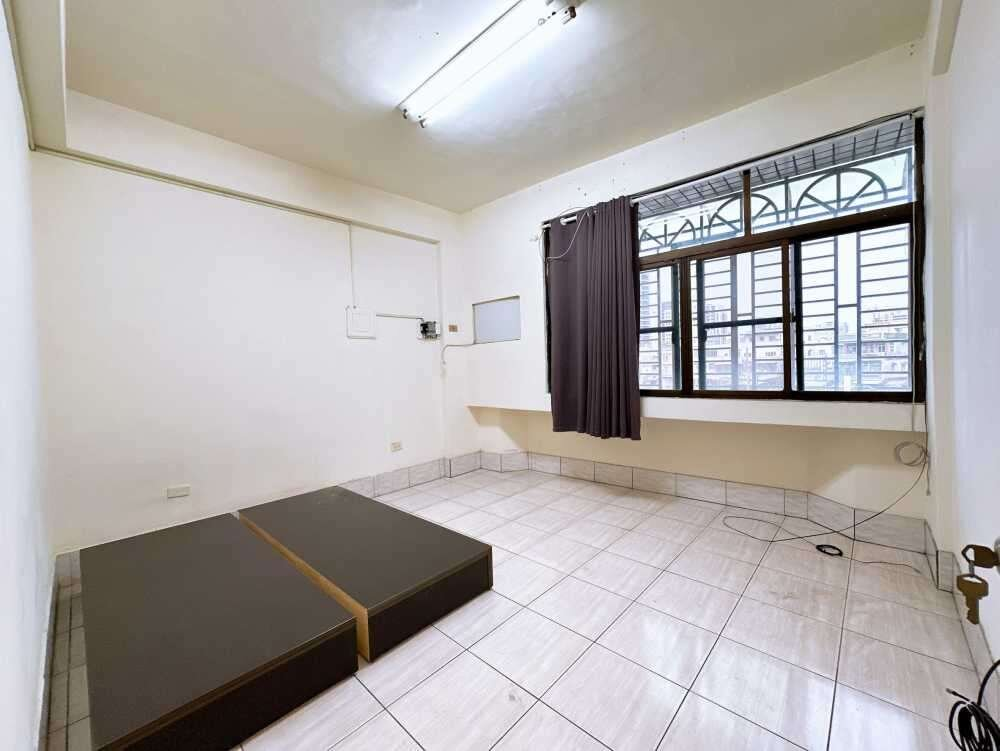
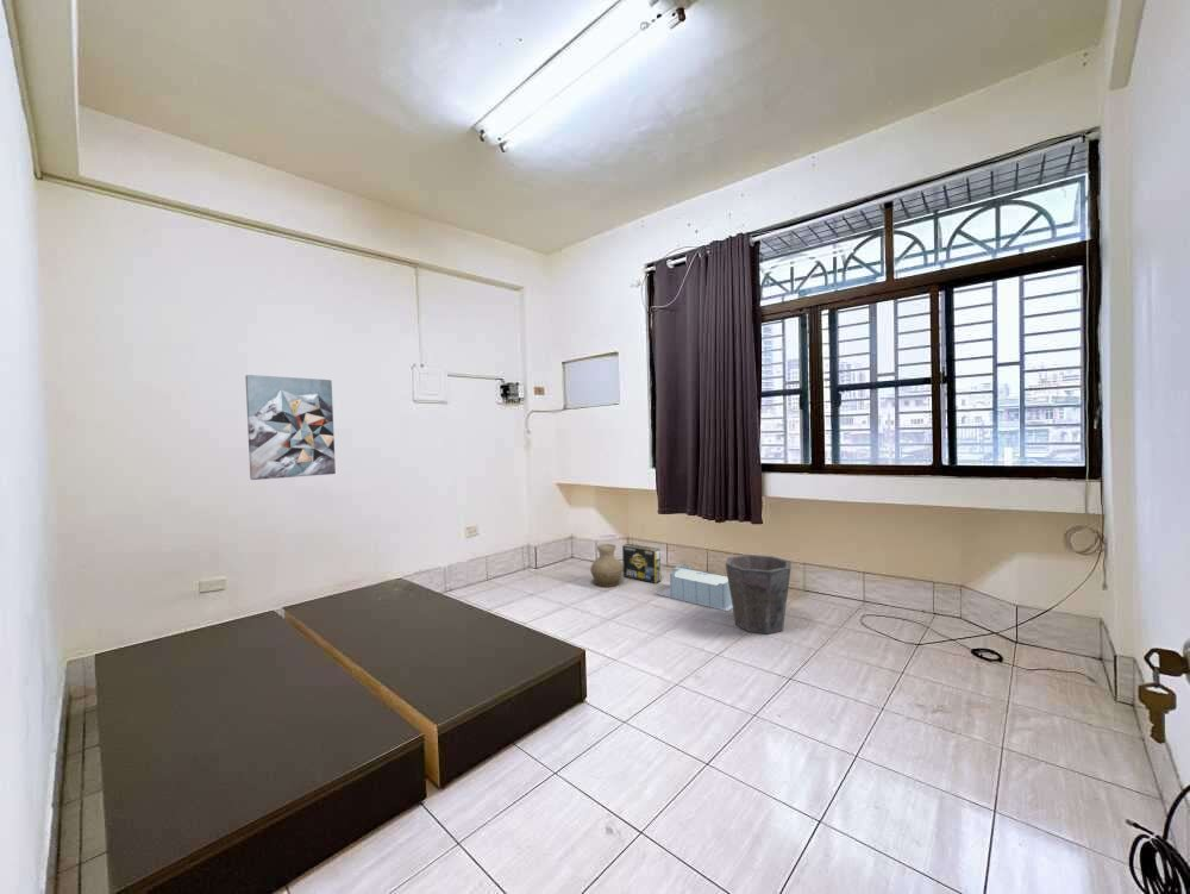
+ box [621,543,662,584]
+ vase [589,543,624,588]
+ waste bin [725,554,793,636]
+ wall art [244,374,337,481]
+ storage bin [656,564,733,612]
